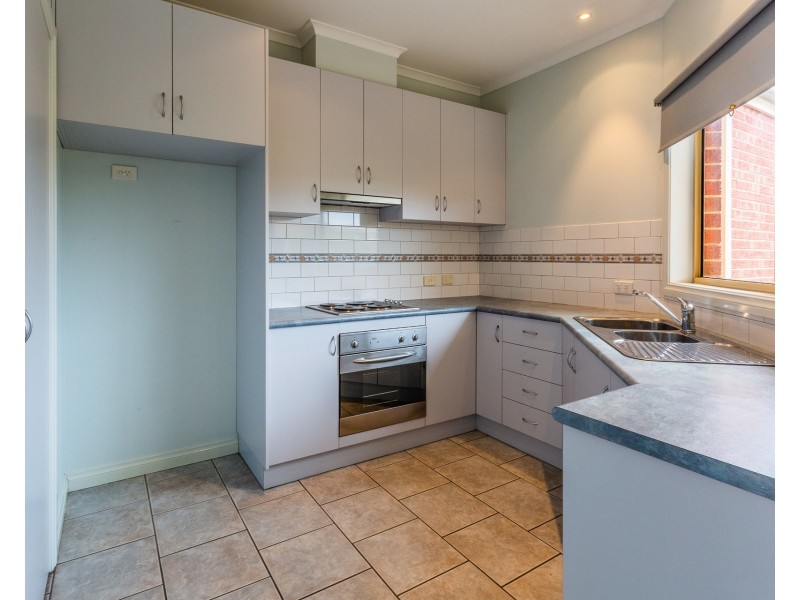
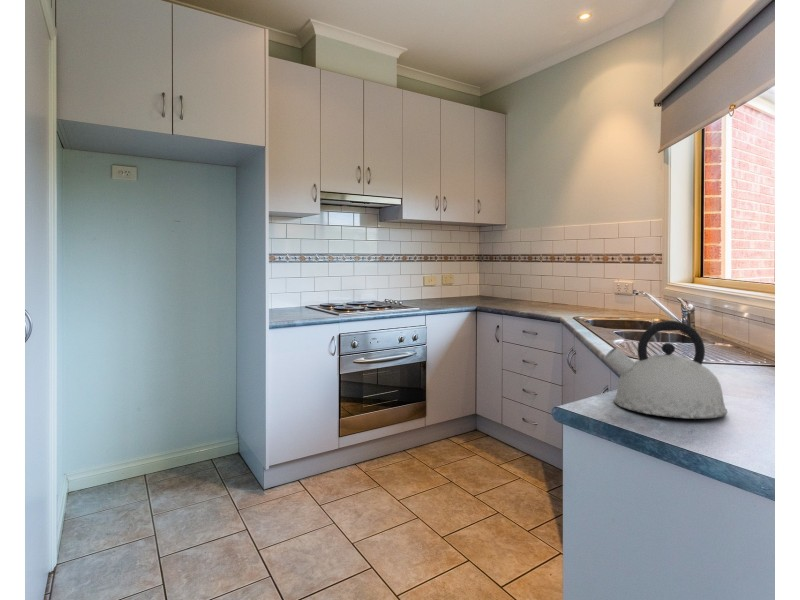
+ kettle [603,320,728,420]
